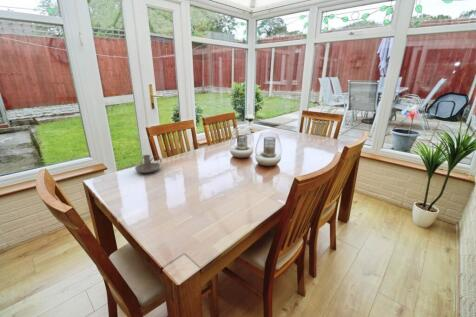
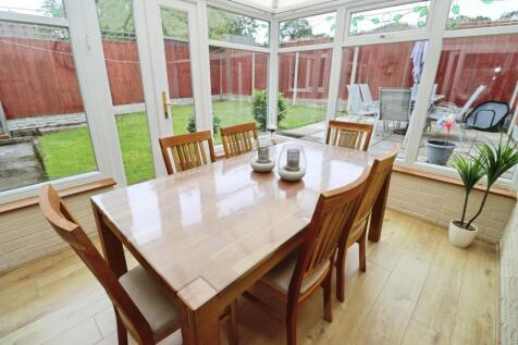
- candle holder [134,154,162,174]
